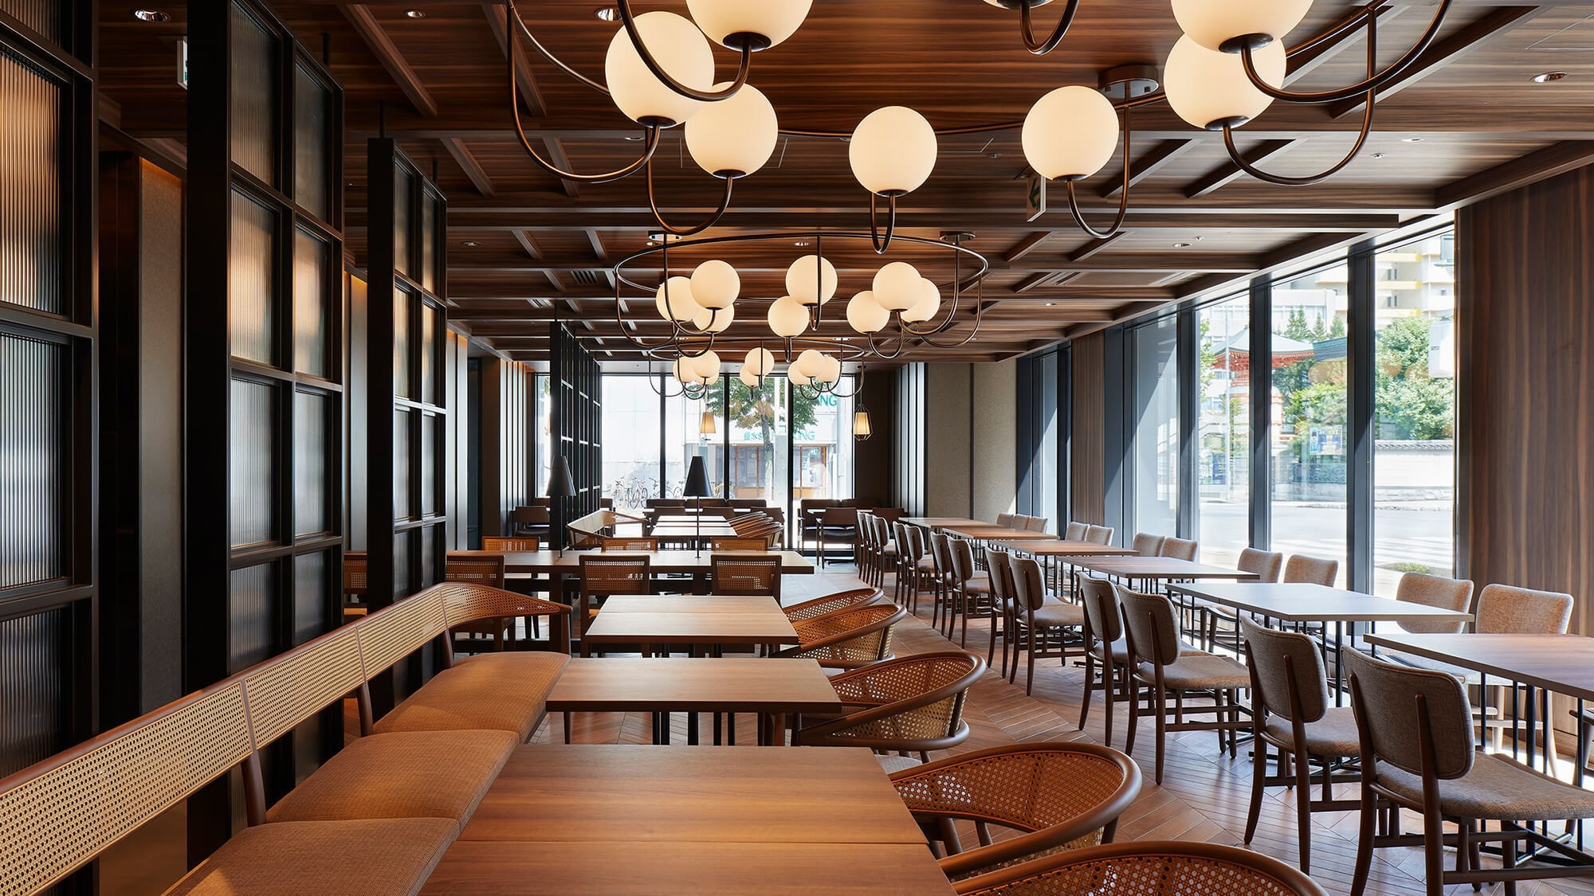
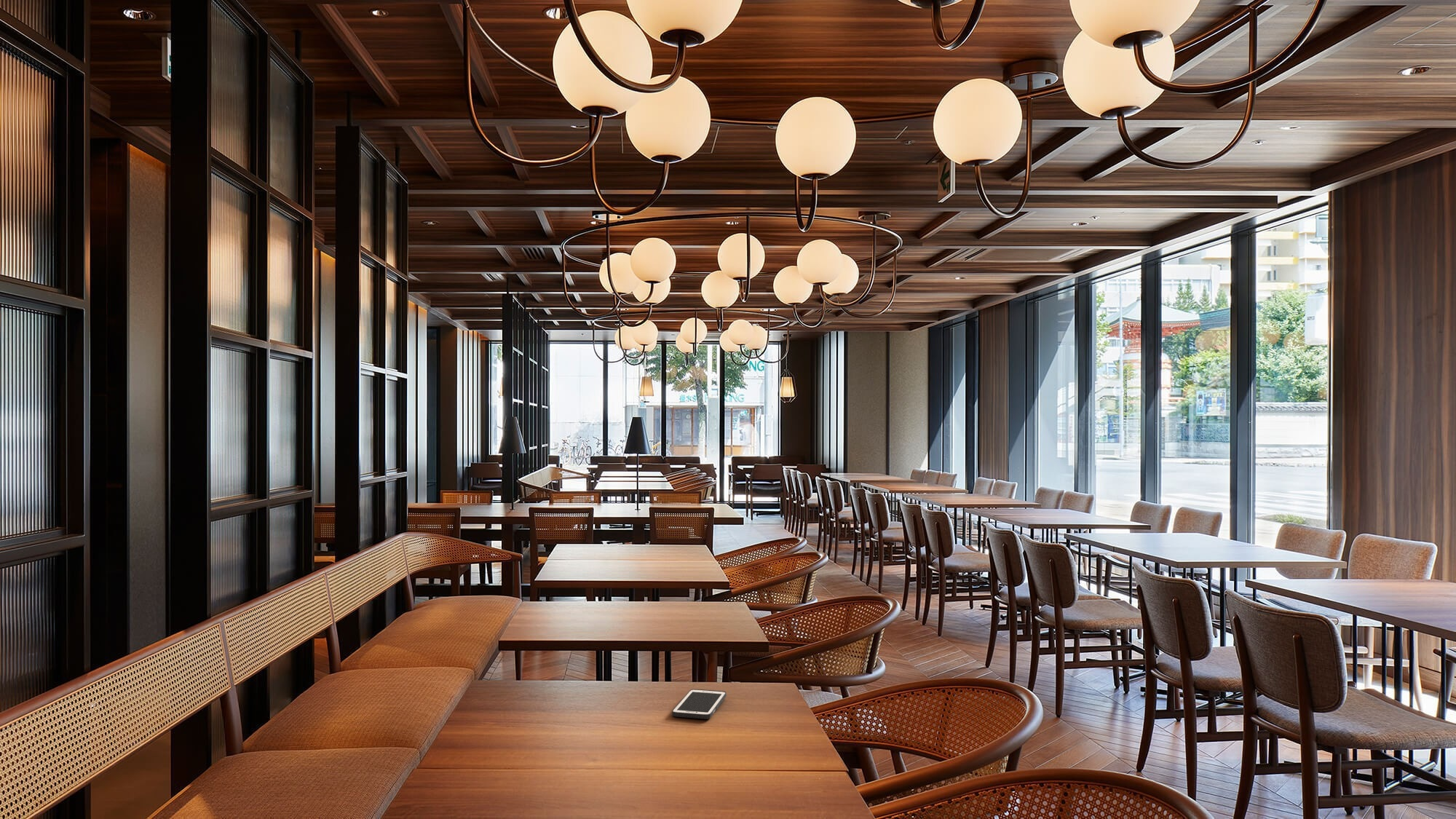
+ cell phone [671,689,727,720]
